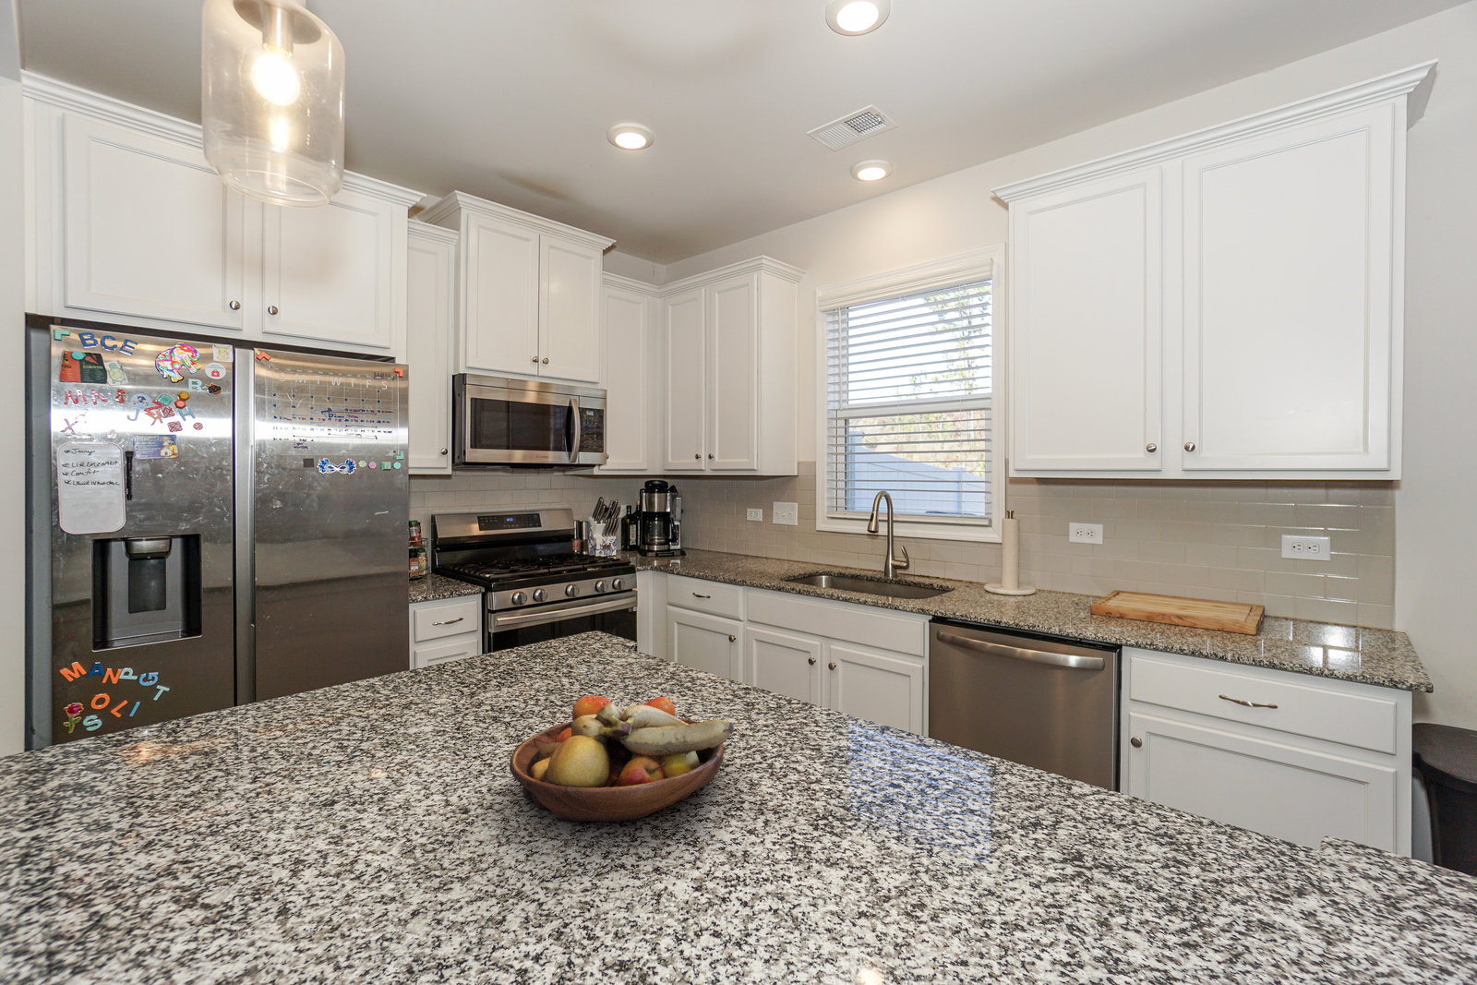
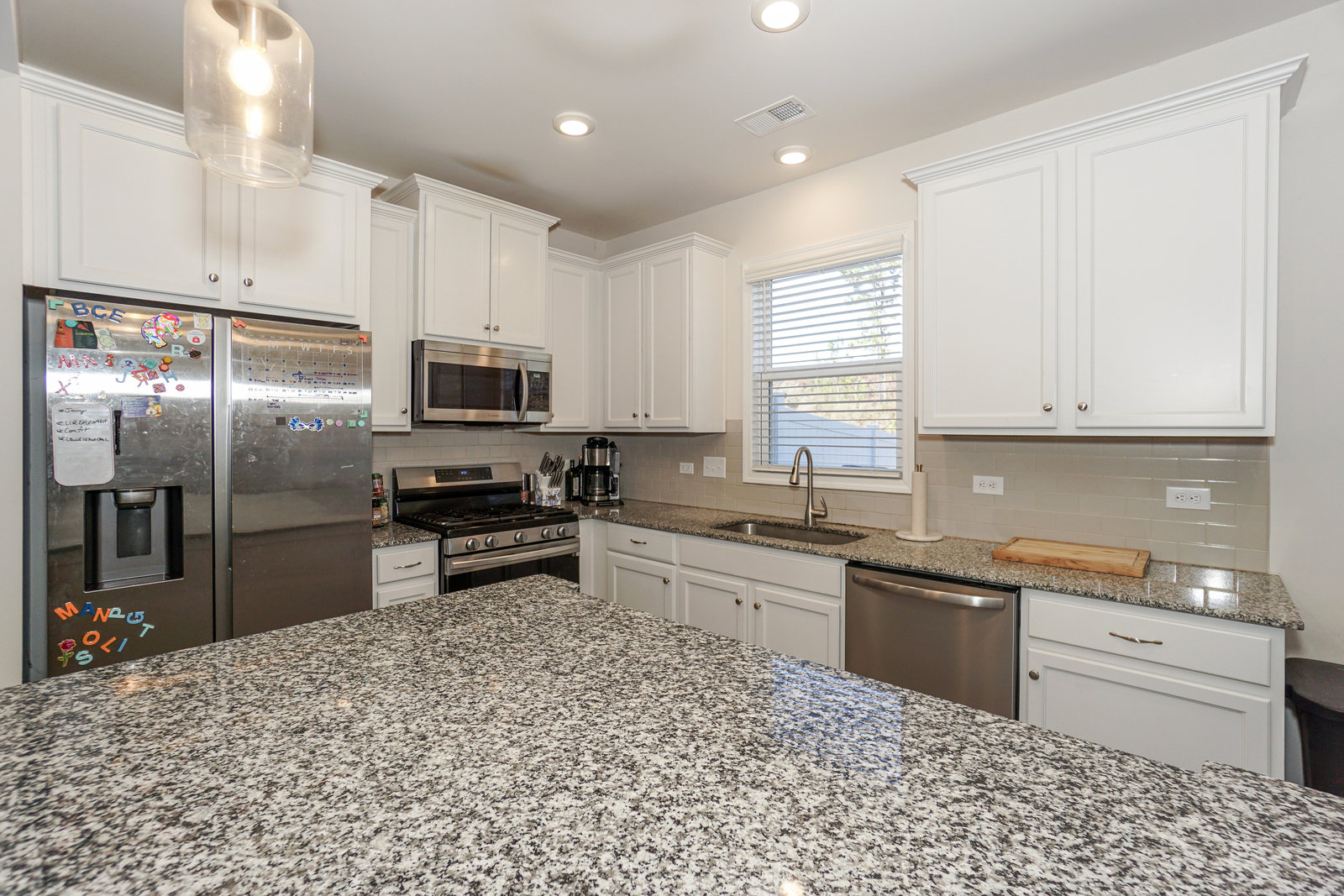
- fruit bowl [509,694,735,822]
